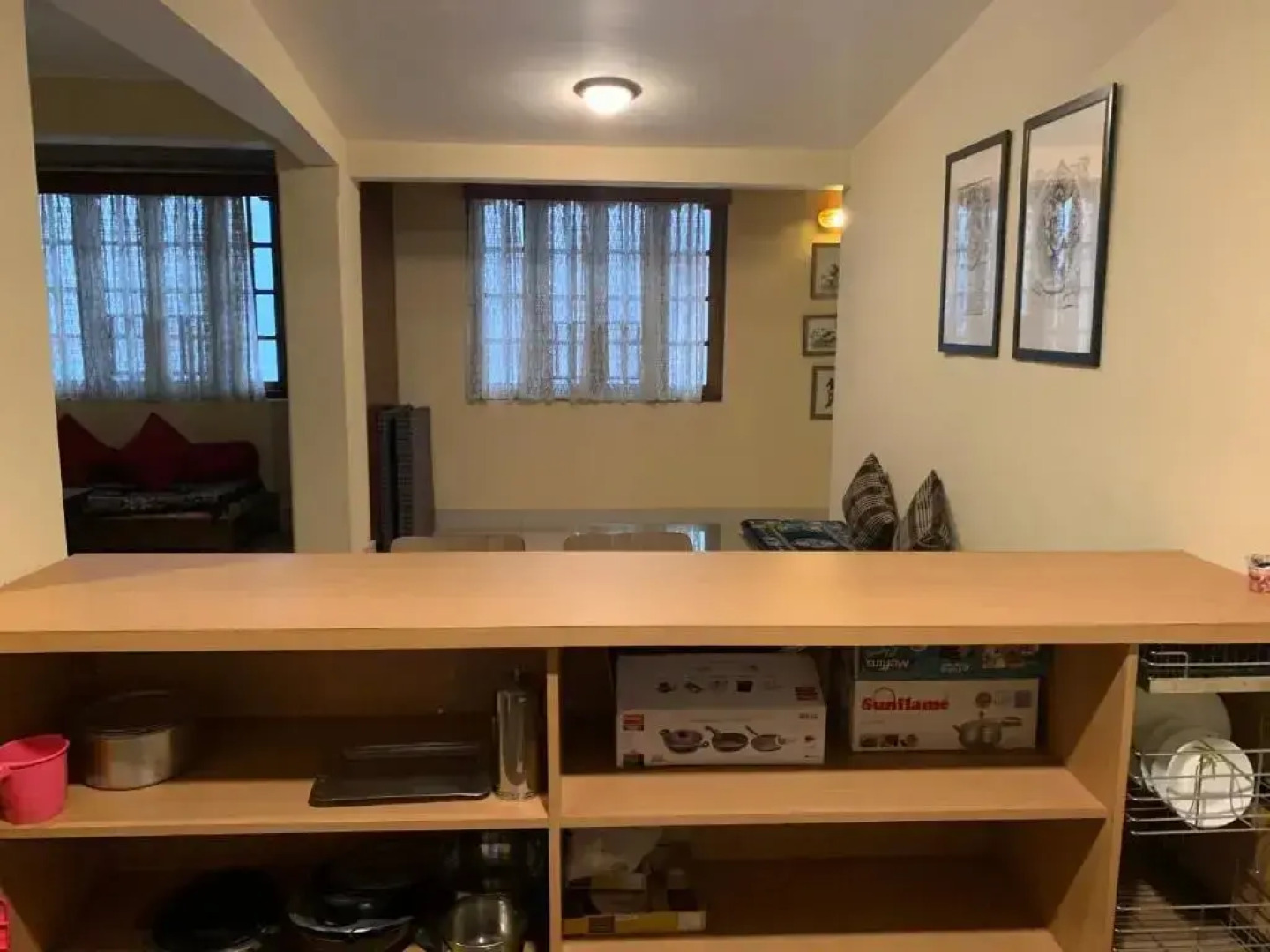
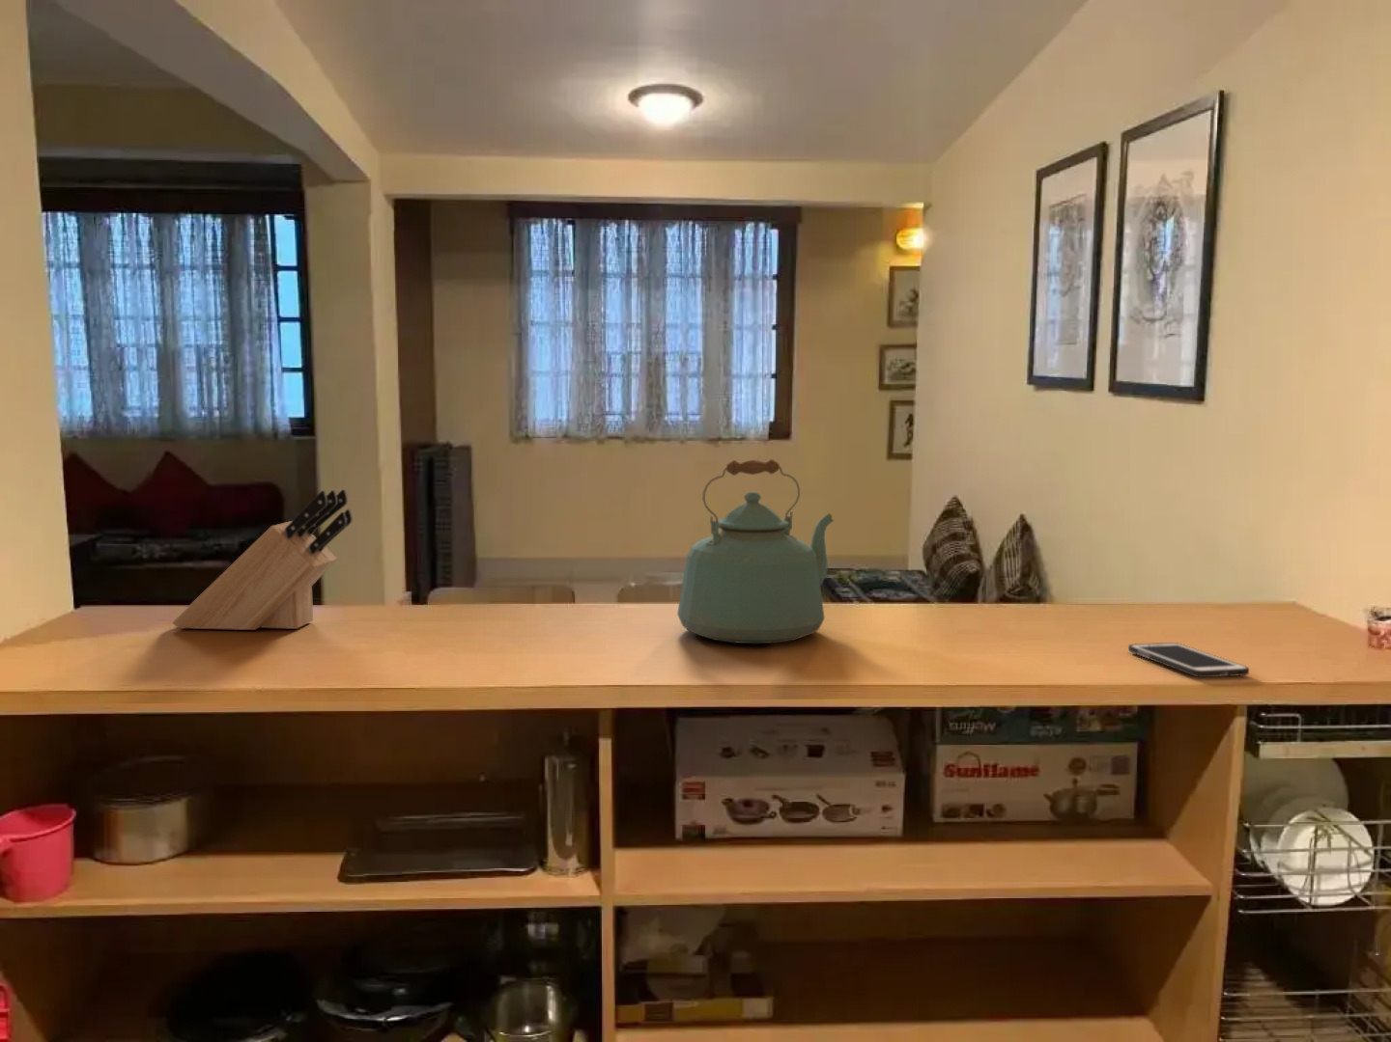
+ kettle [676,459,836,645]
+ cell phone [1127,641,1250,679]
+ knife block [172,488,354,630]
